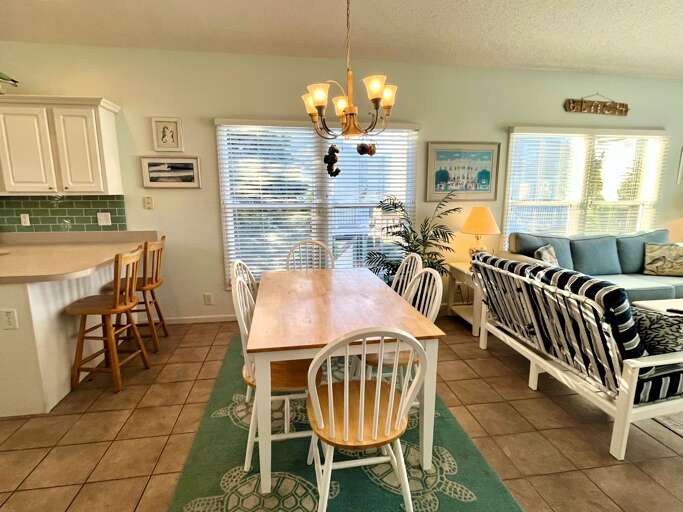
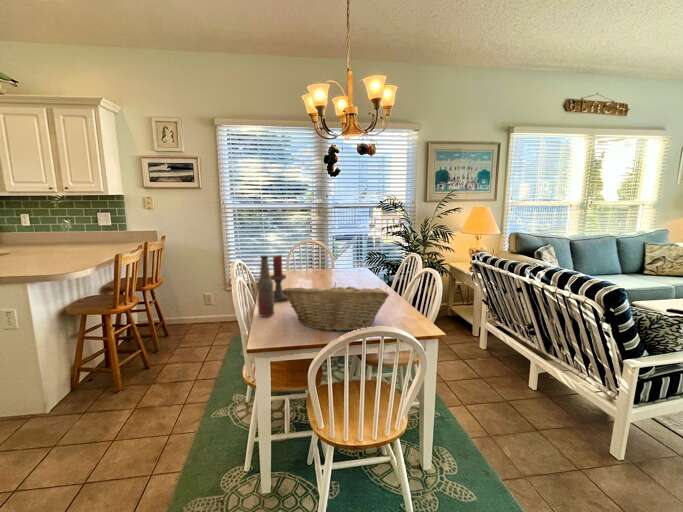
+ fruit basket [282,281,390,332]
+ bottle [256,255,275,318]
+ candle holder [270,254,288,302]
